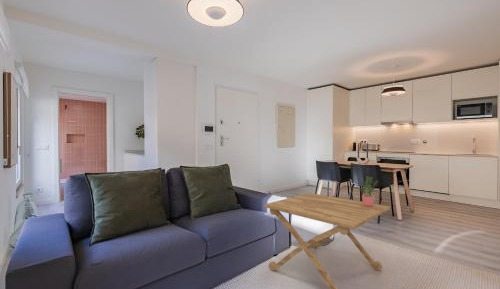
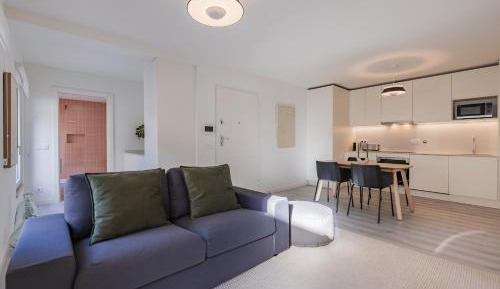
- side table [263,192,391,289]
- potted plant [350,175,379,206]
